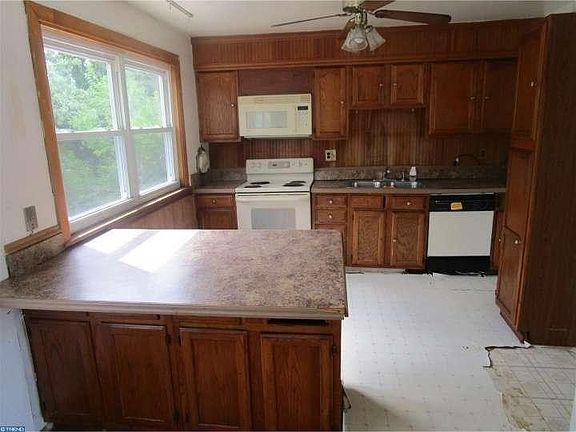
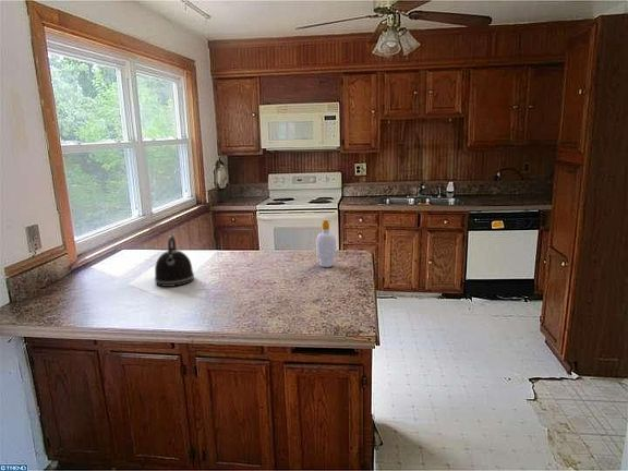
+ soap bottle [315,219,337,268]
+ kettle [154,234,195,288]
